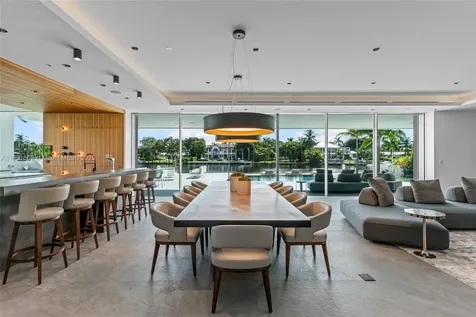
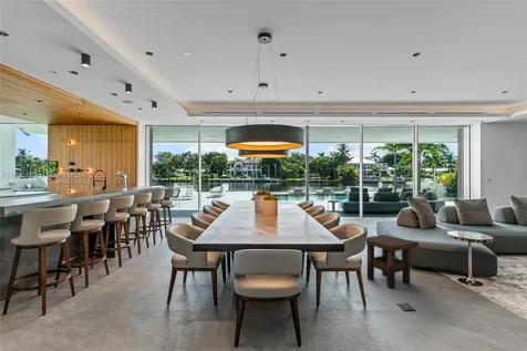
+ side table [365,234,420,289]
